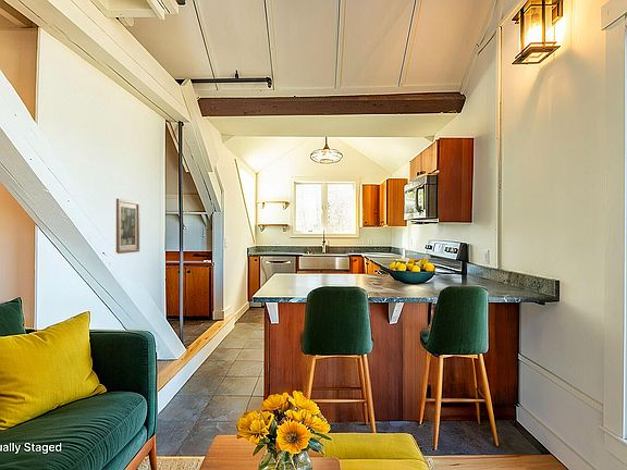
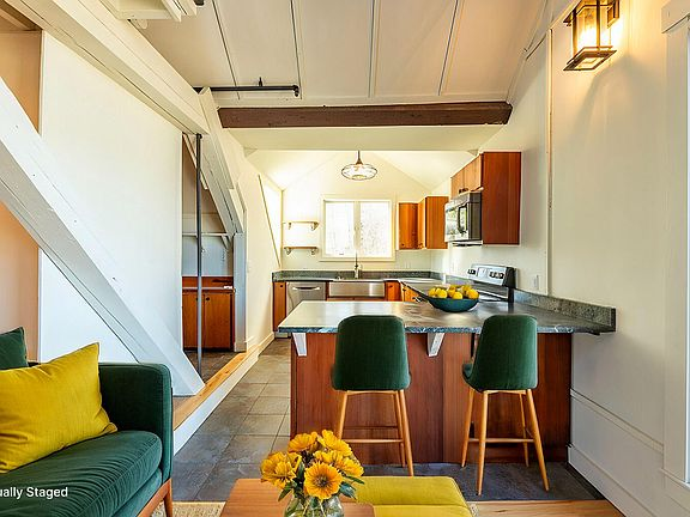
- wall art [115,198,140,255]
